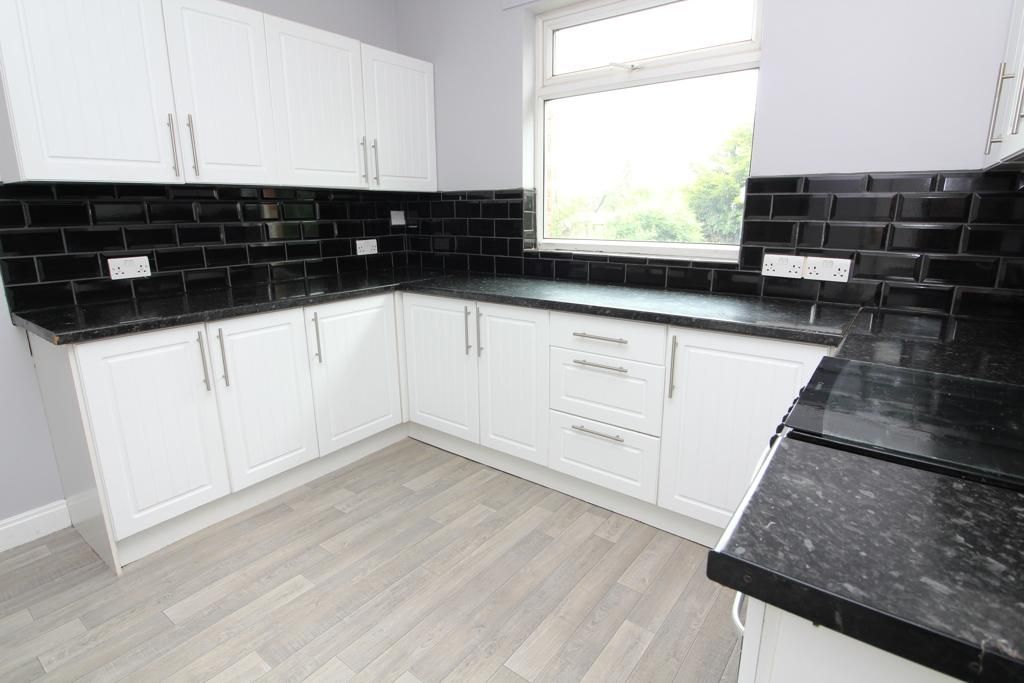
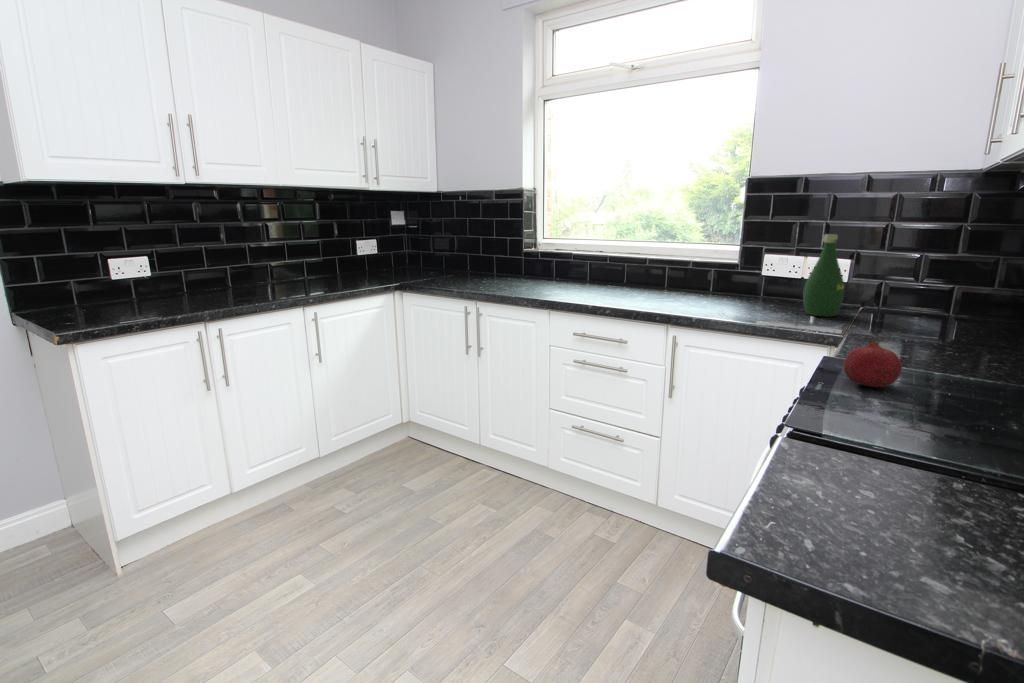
+ bottle [802,233,845,317]
+ fruit [842,338,903,388]
